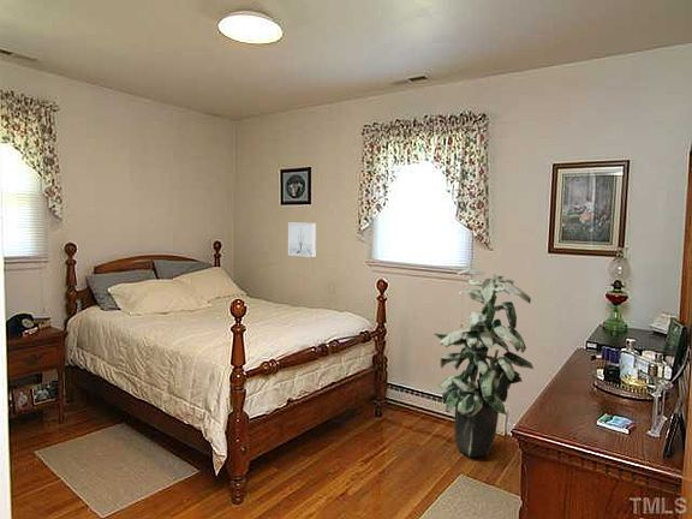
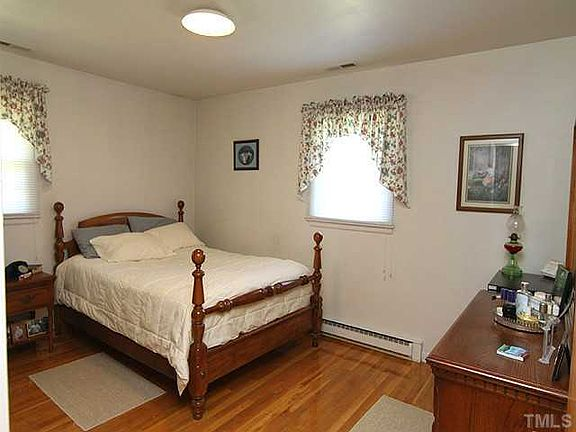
- indoor plant [432,268,535,458]
- wall art [287,222,317,258]
